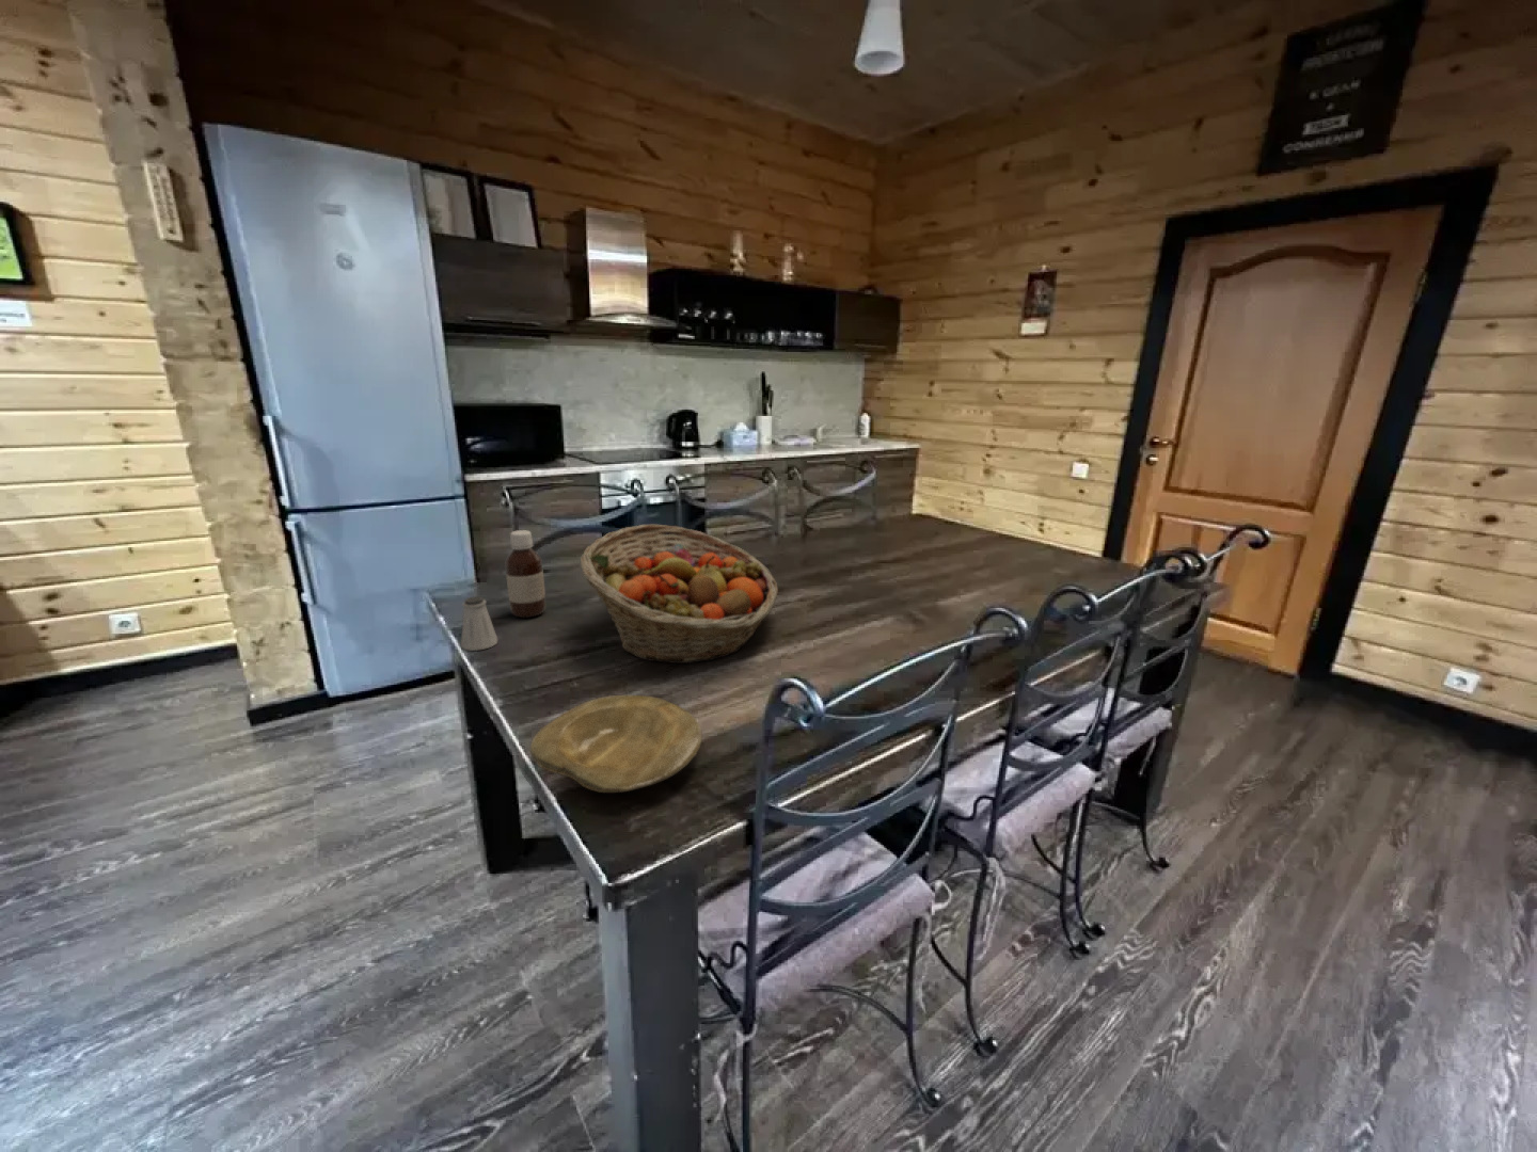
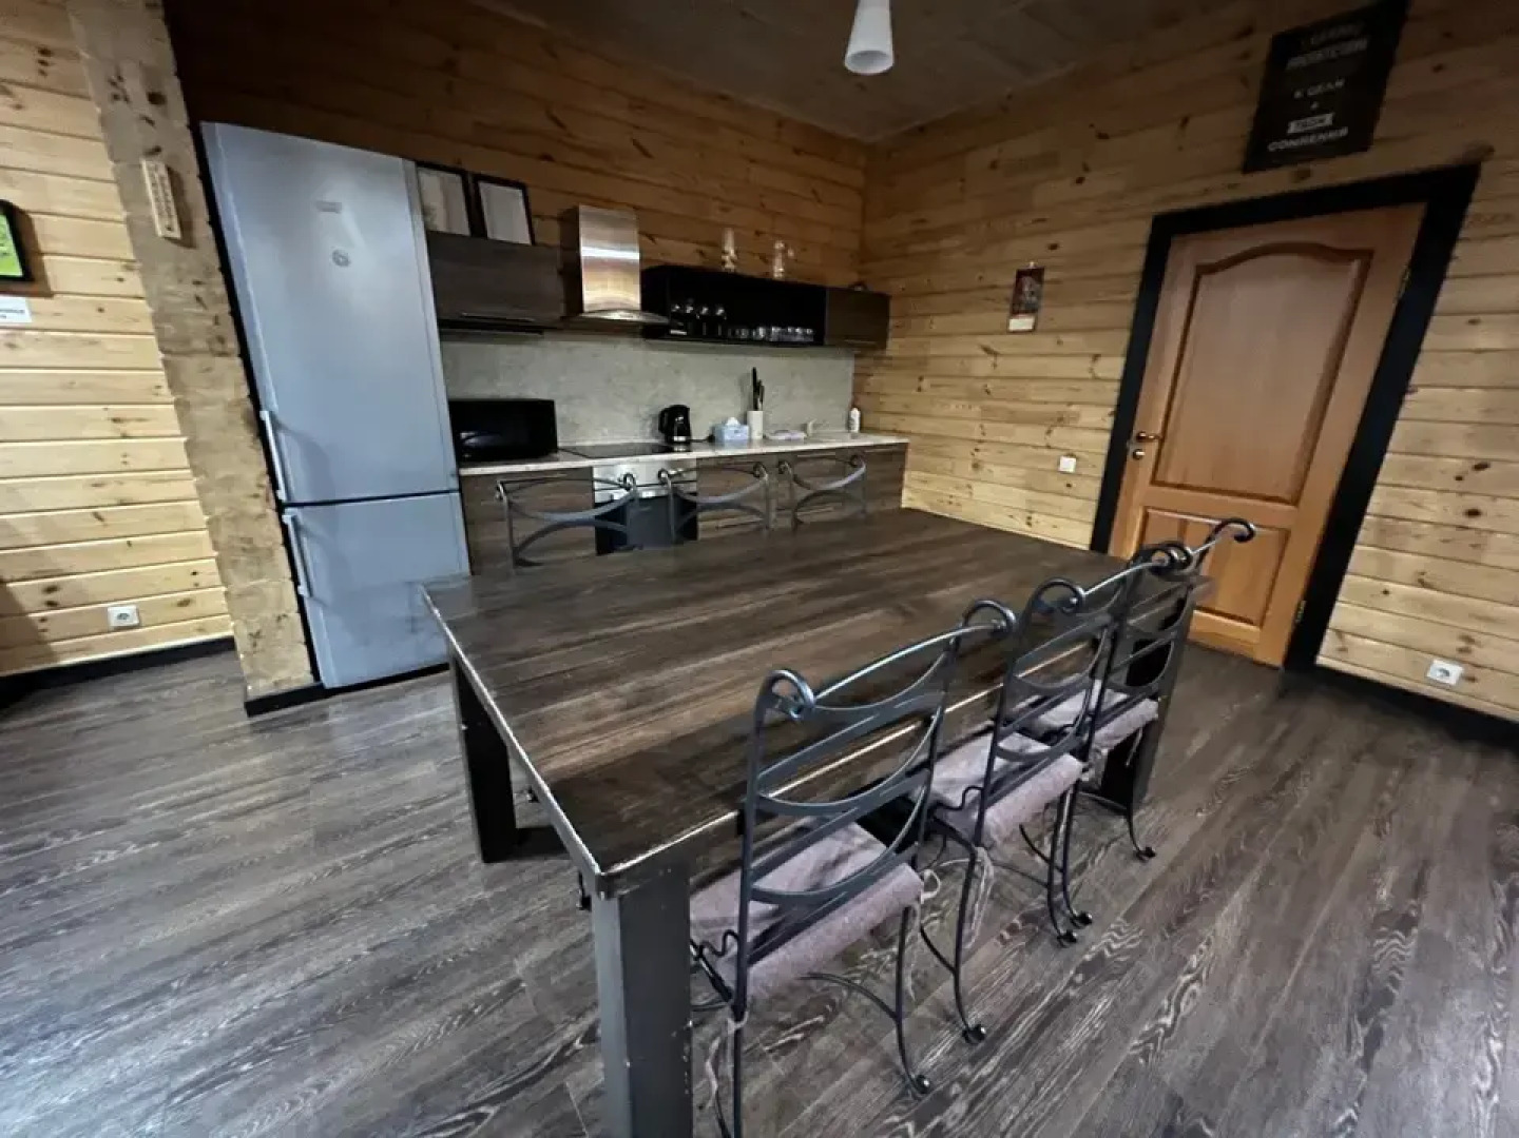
- bottle [505,529,547,618]
- plate [529,695,703,794]
- fruit basket [580,524,779,664]
- saltshaker [460,595,499,652]
